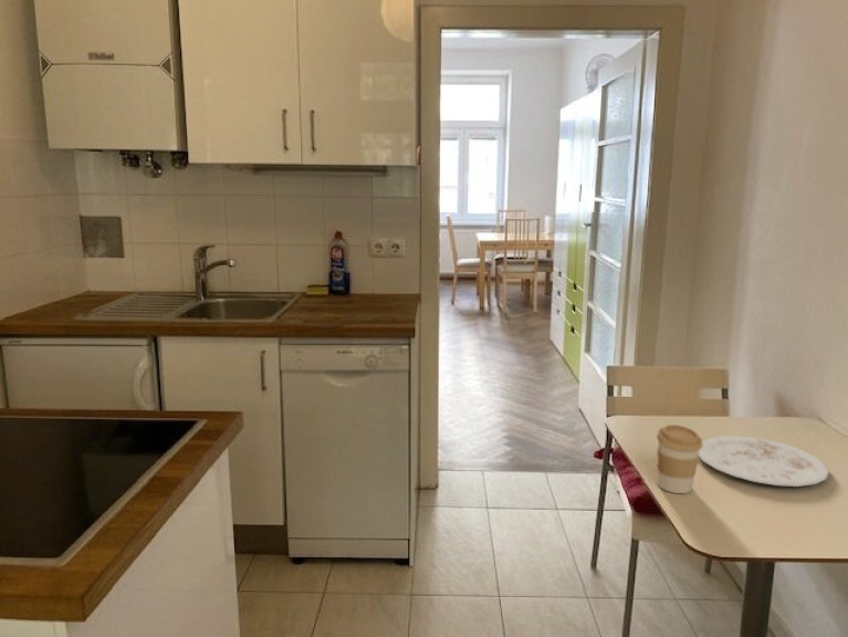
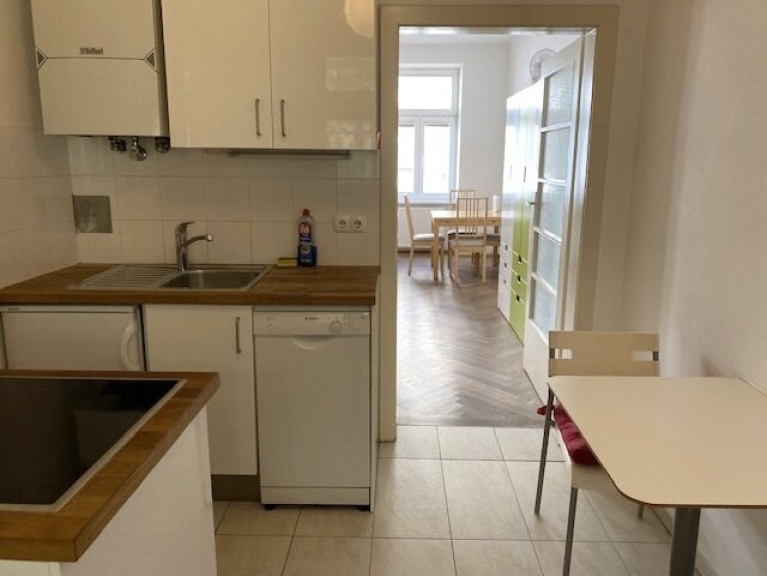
- coffee cup [656,424,703,494]
- plate [699,435,830,488]
